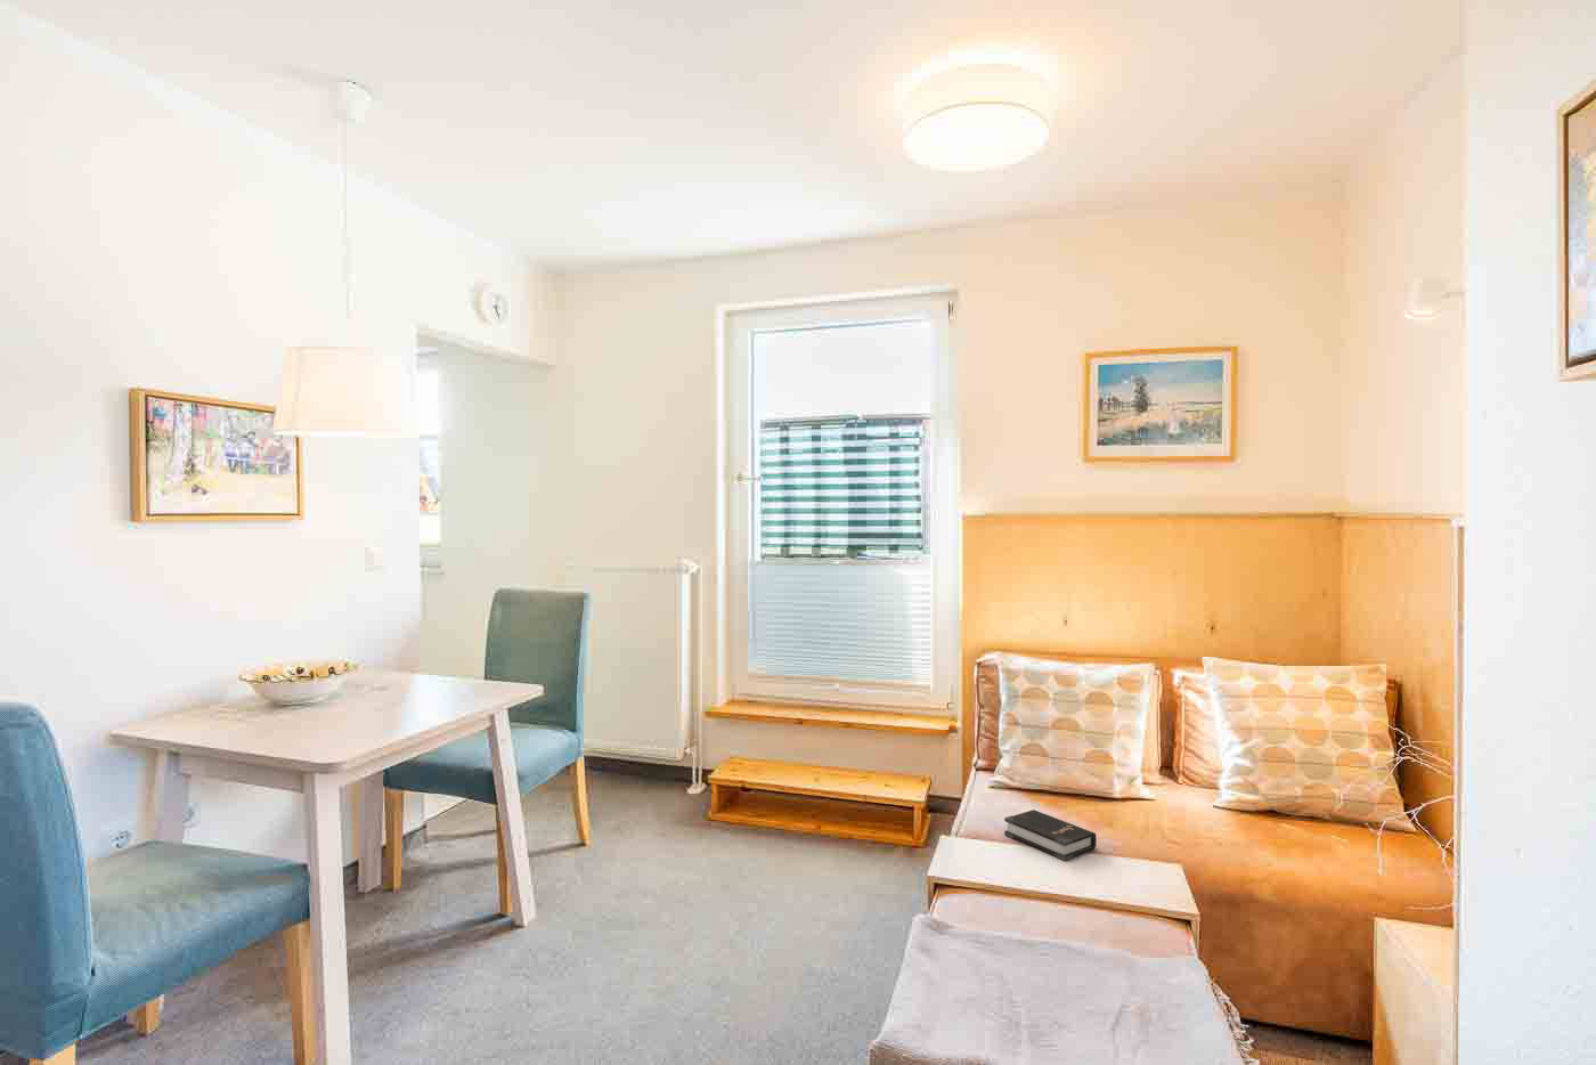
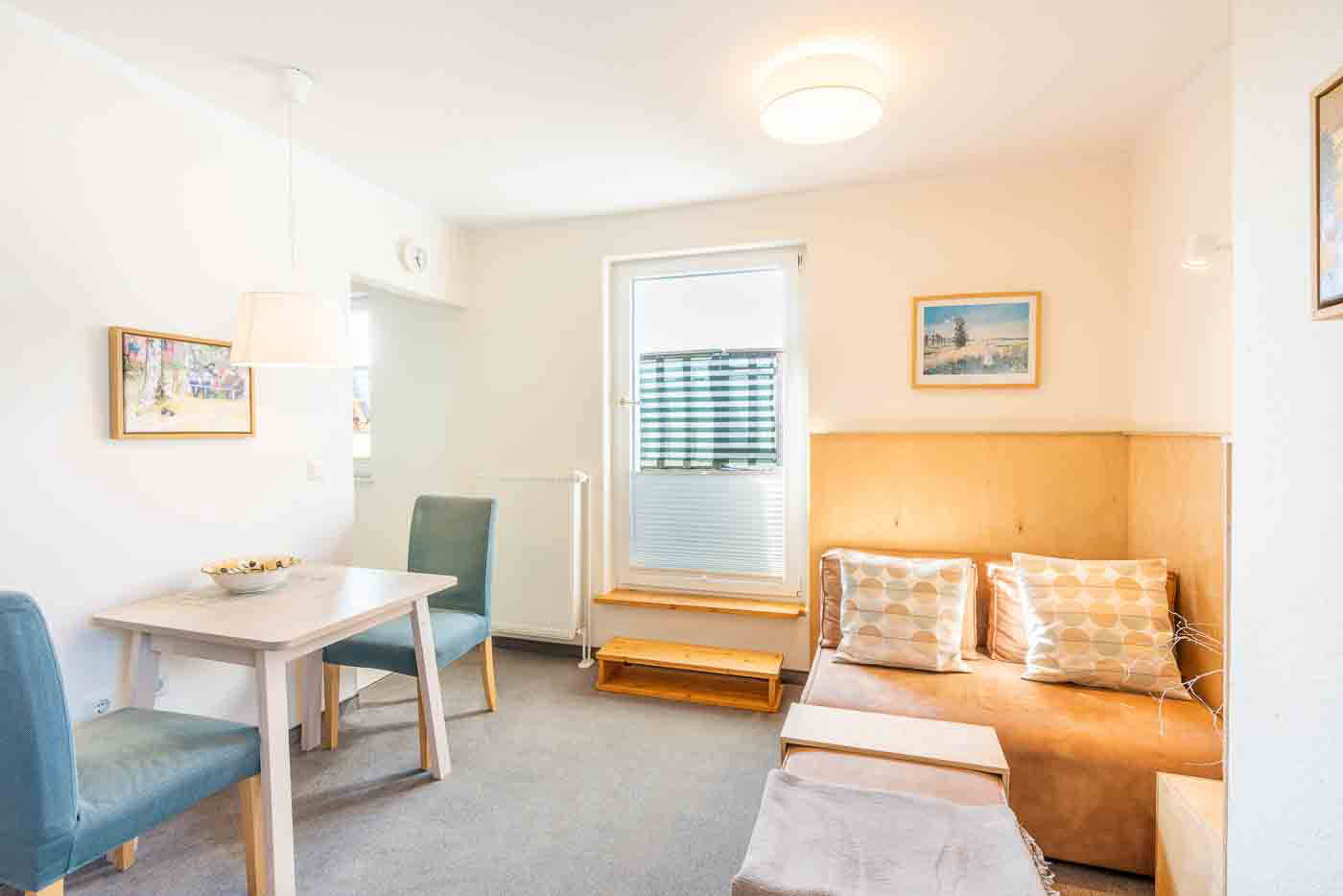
- hardback book [1003,808,1098,862]
